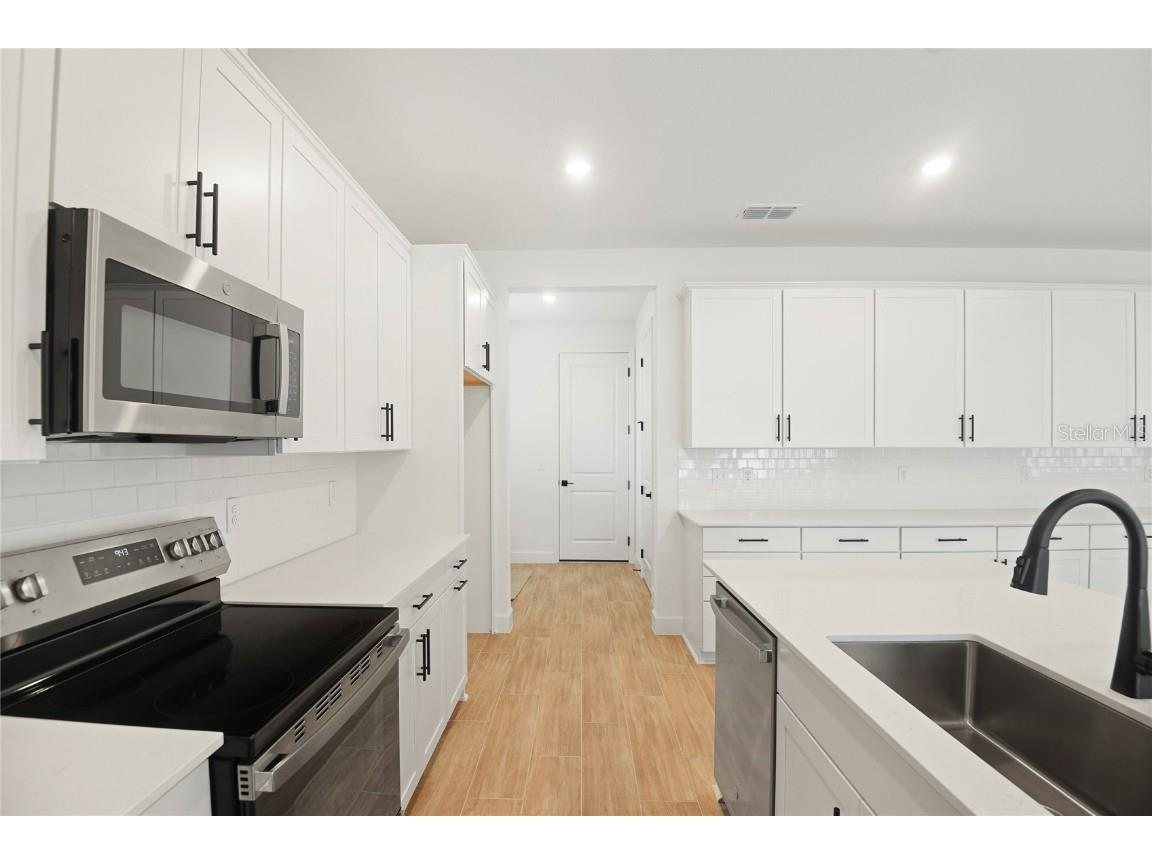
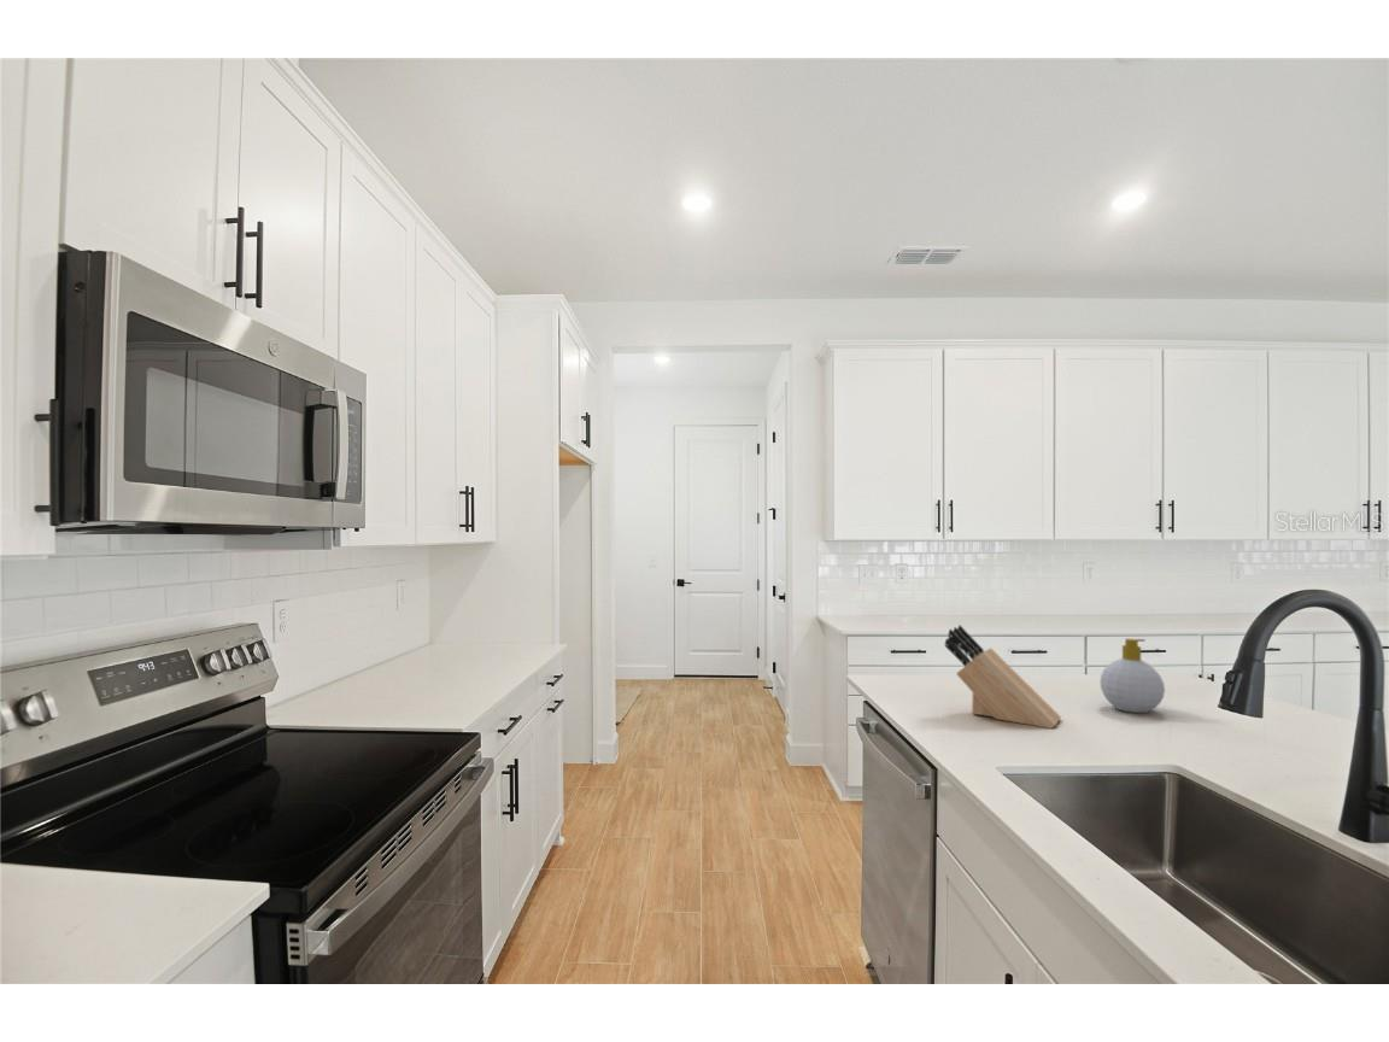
+ knife block [944,624,1062,730]
+ soap bottle [1098,638,1166,714]
